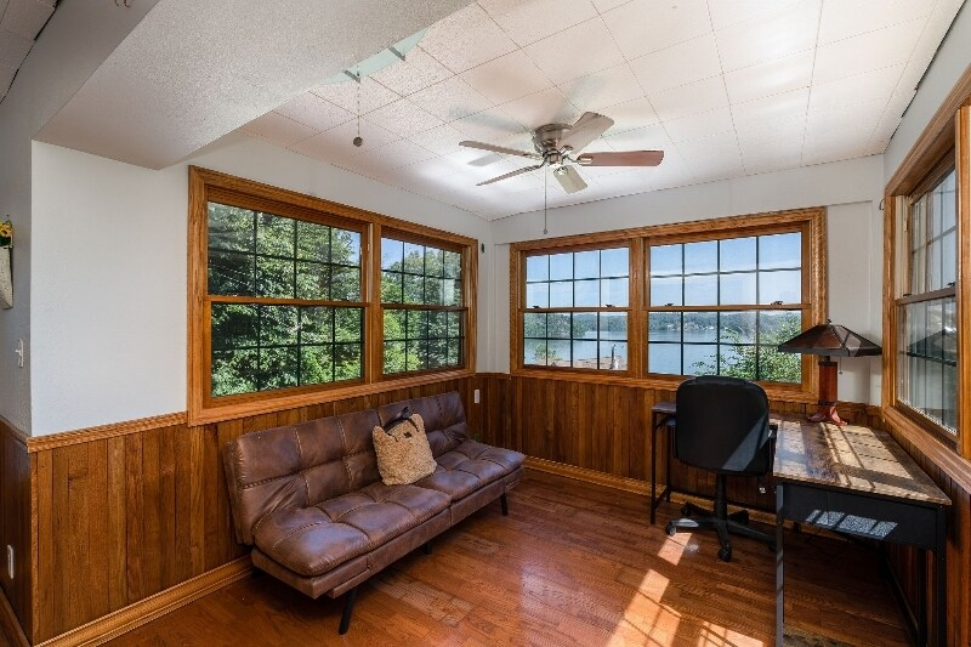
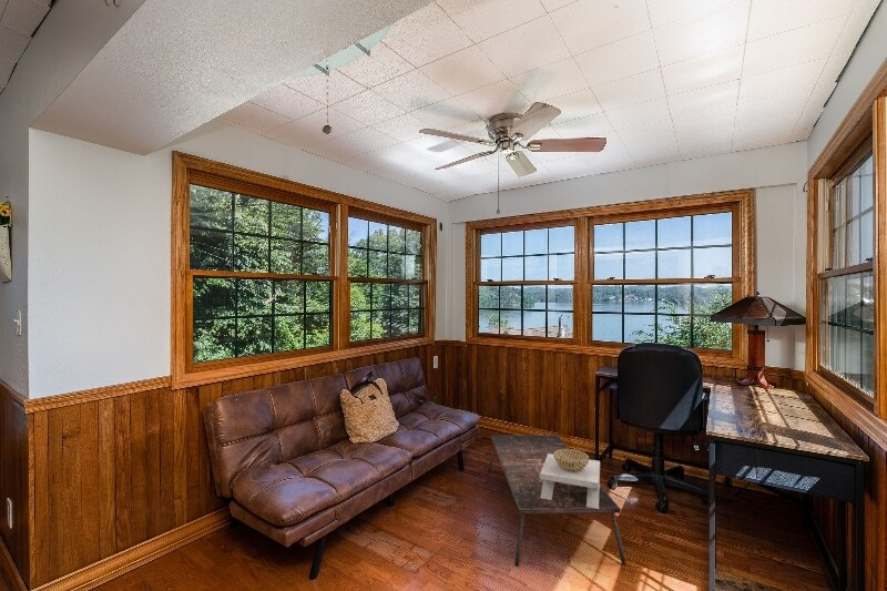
+ decorative bowl [540,448,601,509]
+ coffee table [487,434,628,568]
